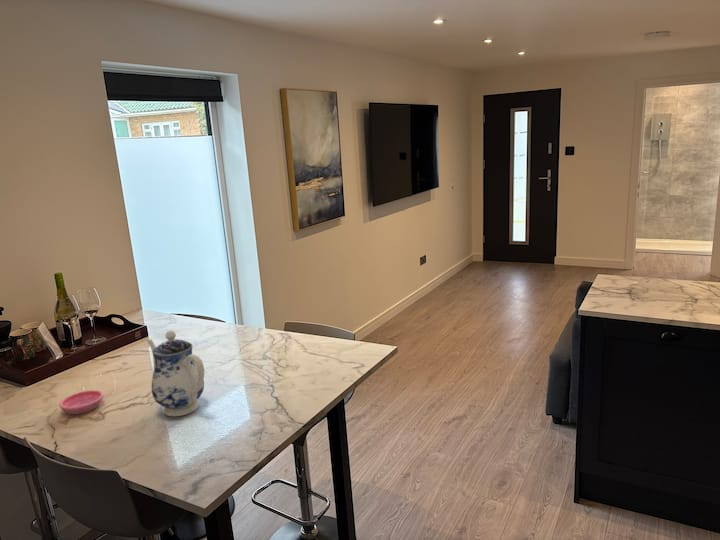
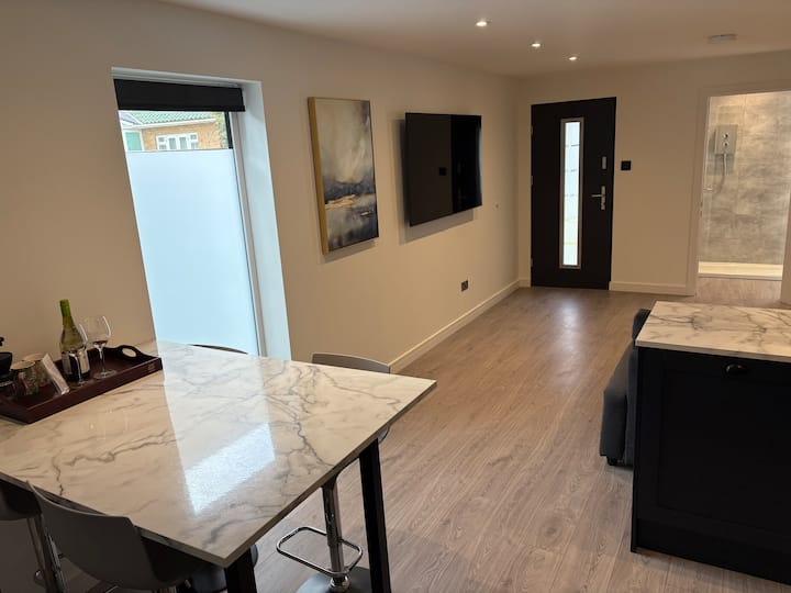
- saucer [58,389,105,415]
- teapot [146,330,205,417]
